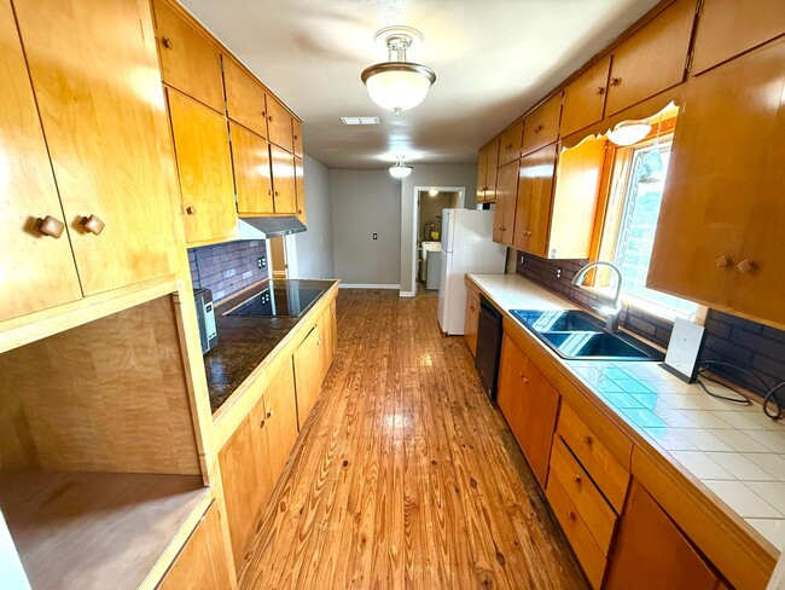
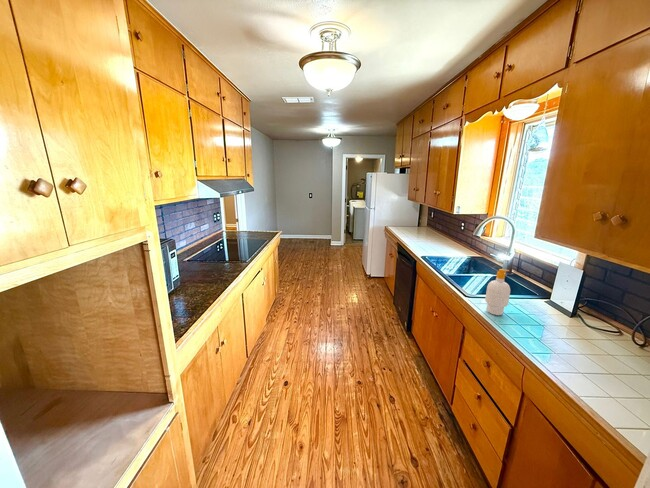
+ soap bottle [484,268,511,316]
